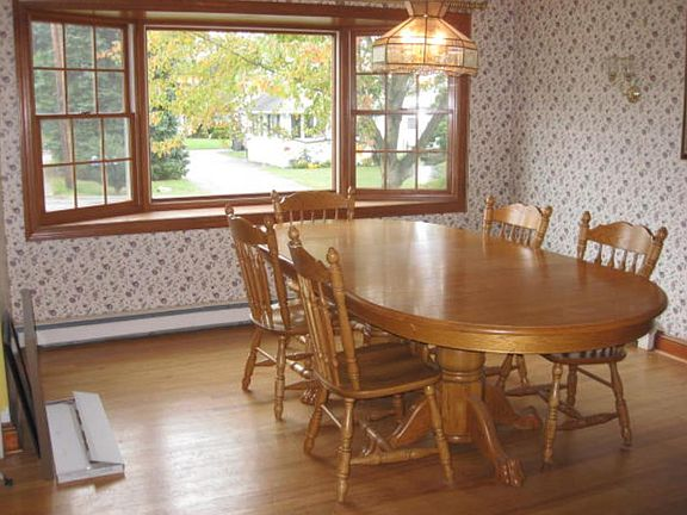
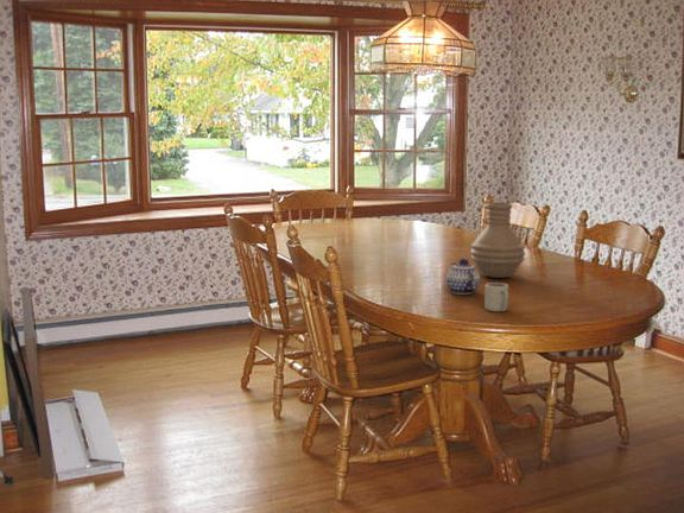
+ teapot [445,258,481,296]
+ cup [483,281,509,312]
+ vase [469,202,526,279]
